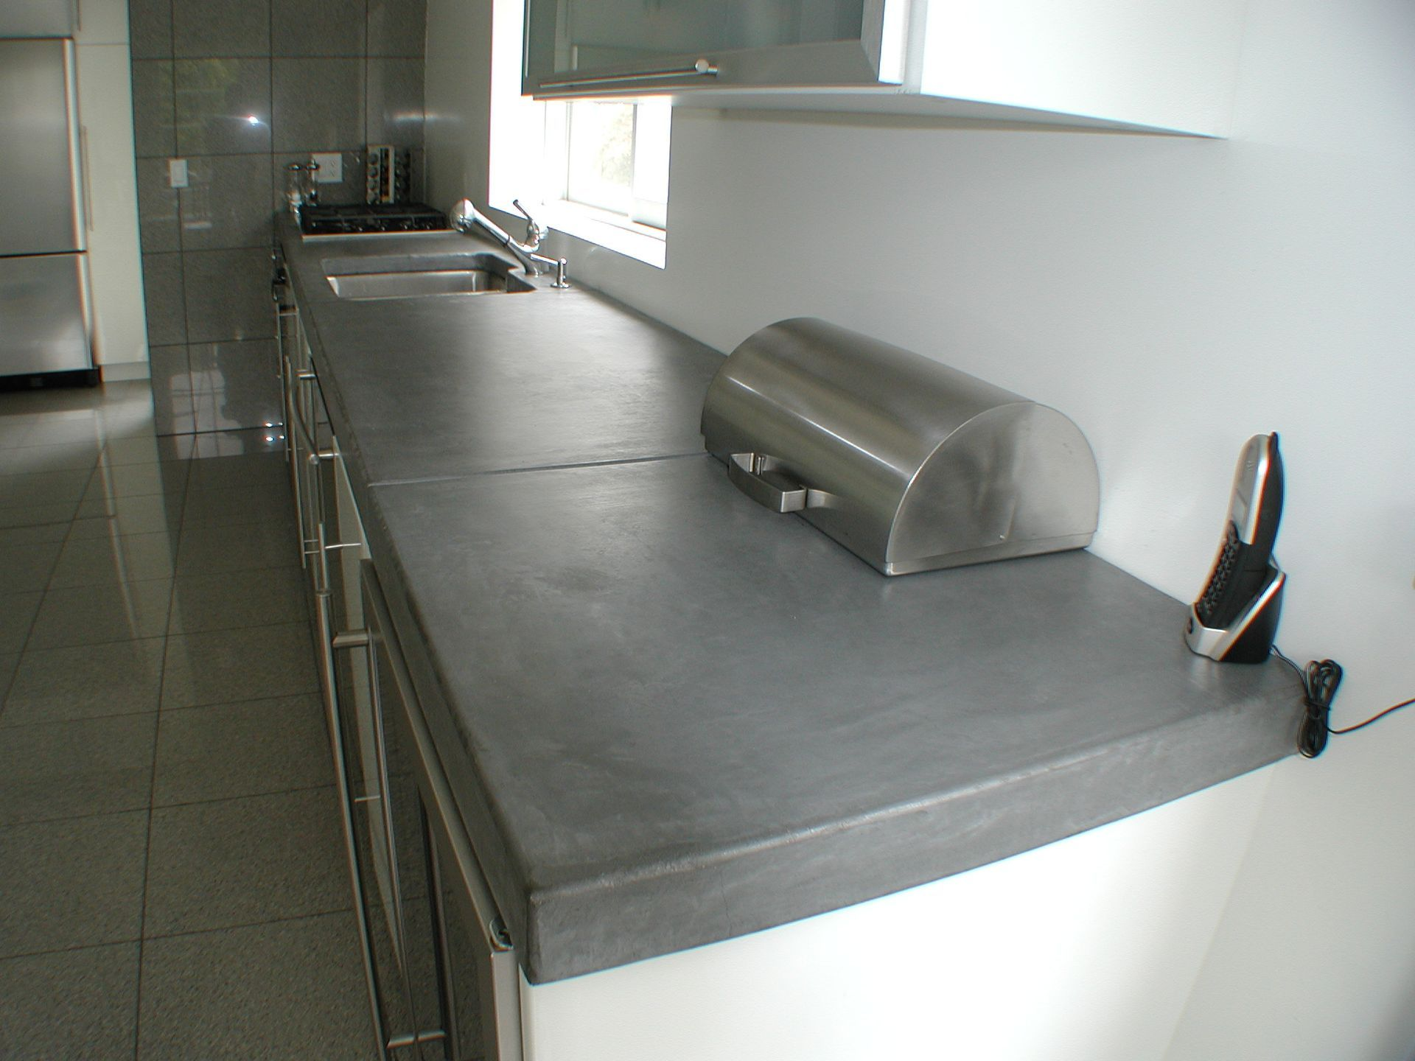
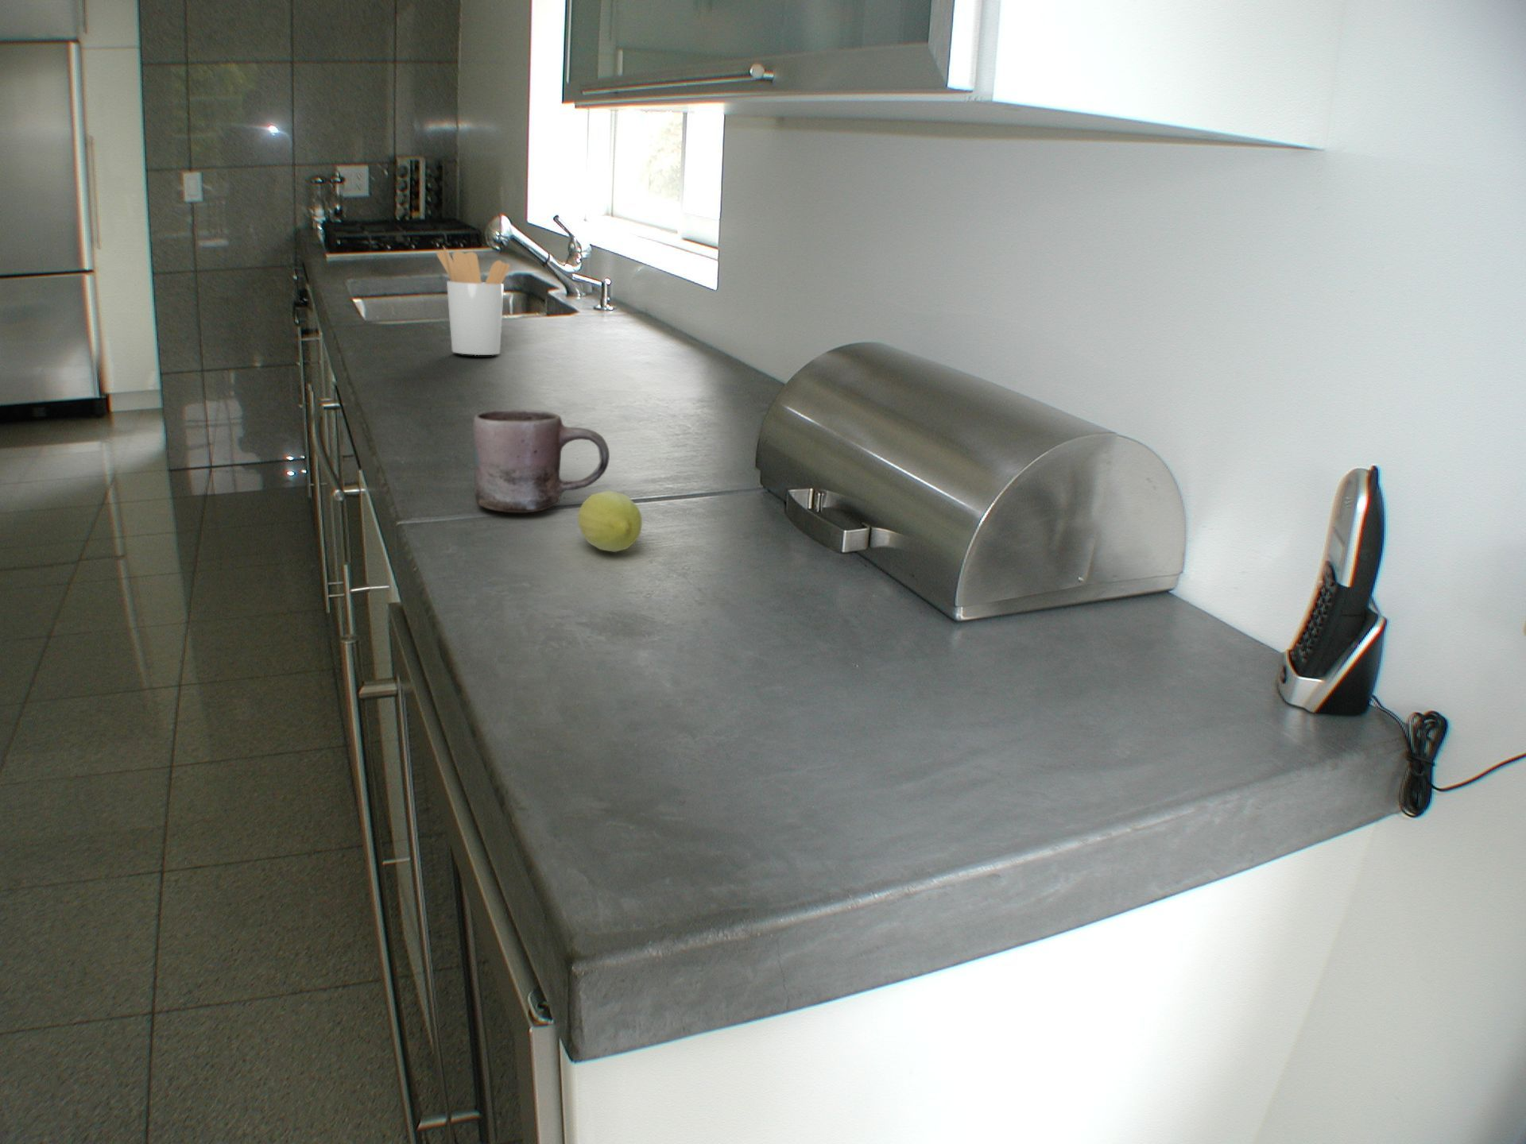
+ fruit [577,490,642,553]
+ utensil holder [436,245,511,356]
+ mug [472,409,610,513]
